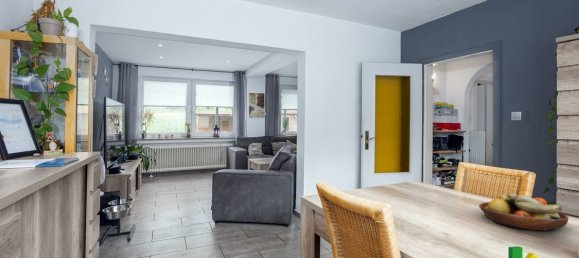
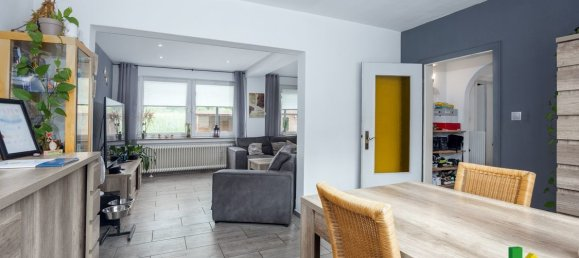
- fruit bowl [478,192,569,232]
